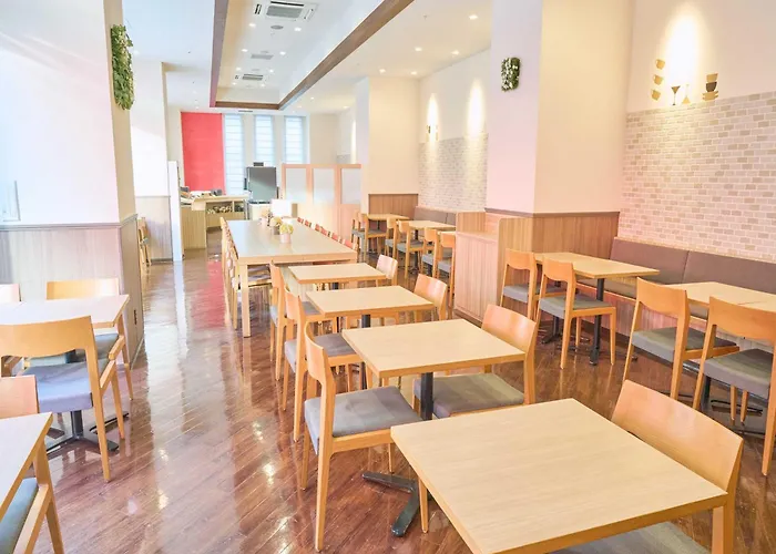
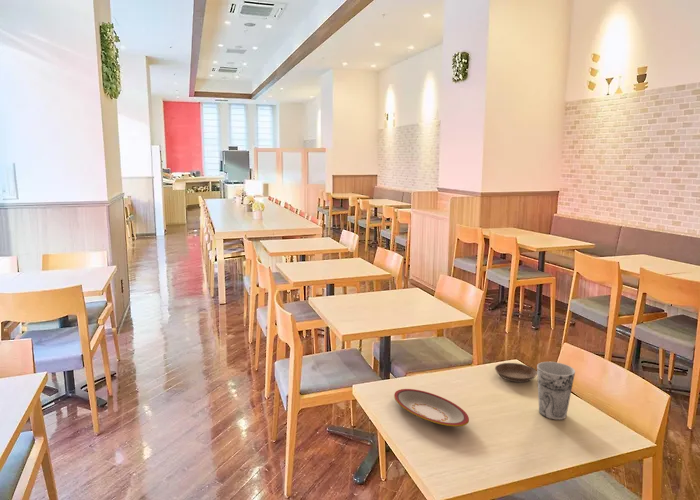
+ saucer [494,362,537,383]
+ plate [393,388,470,427]
+ cup [536,361,576,421]
